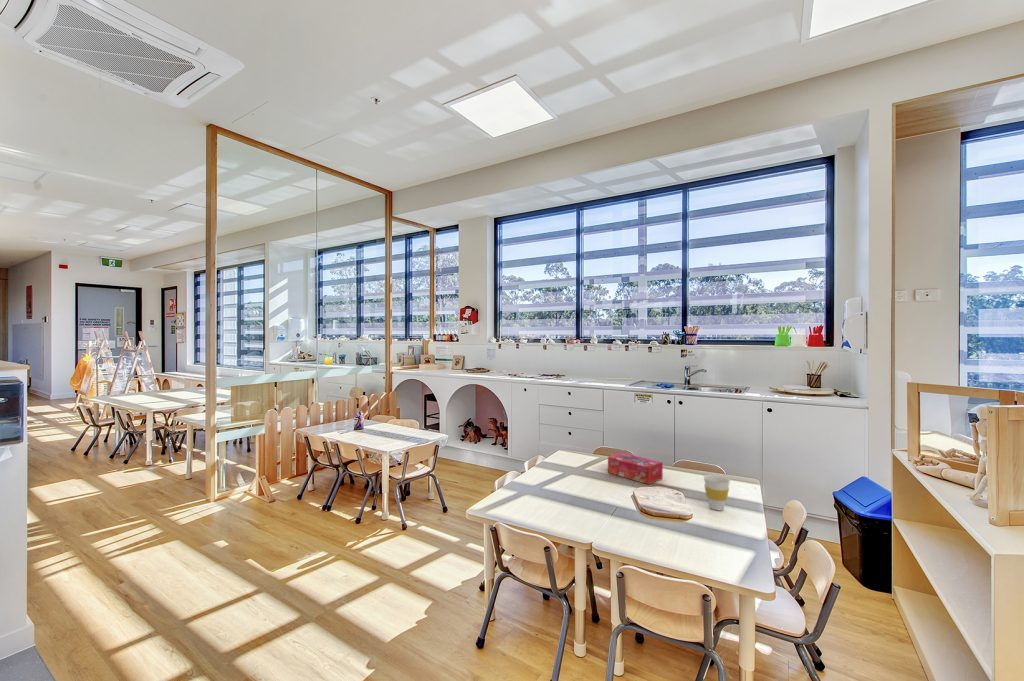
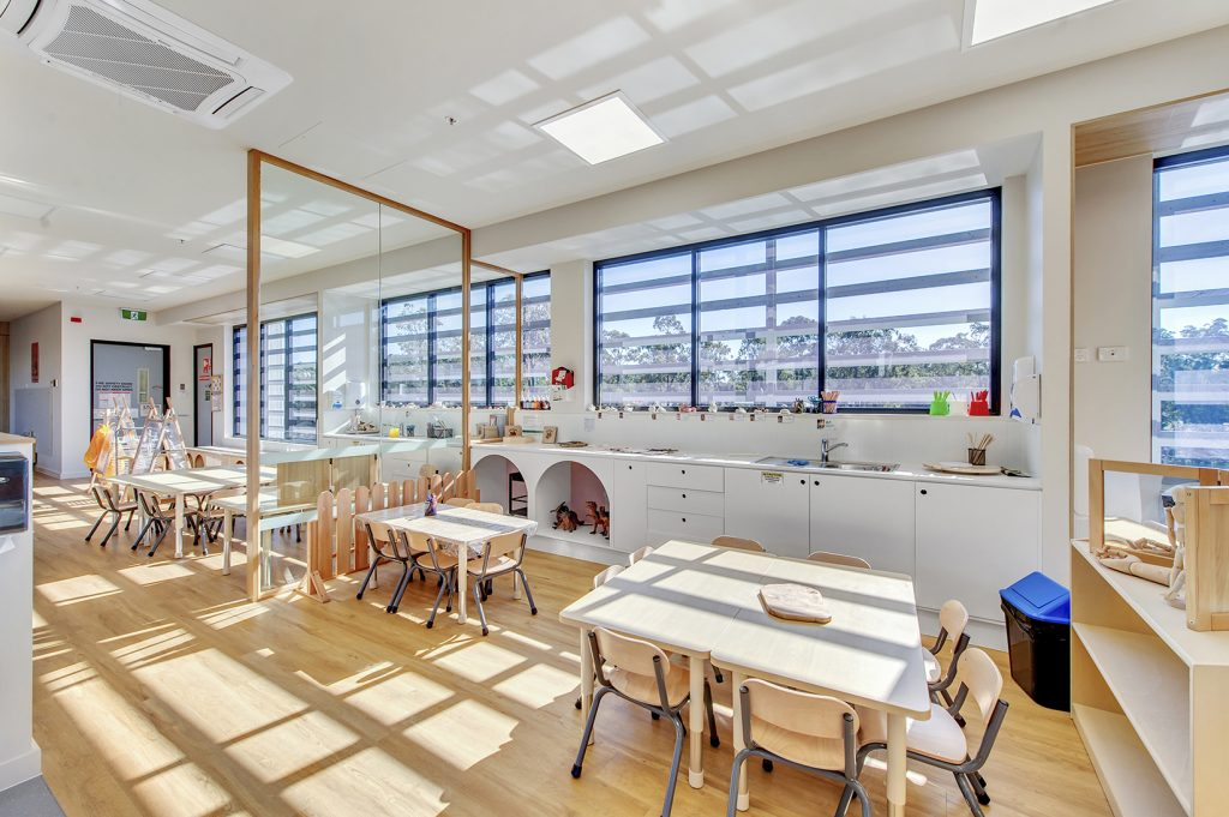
- tissue box [607,452,664,485]
- cup [703,474,731,511]
